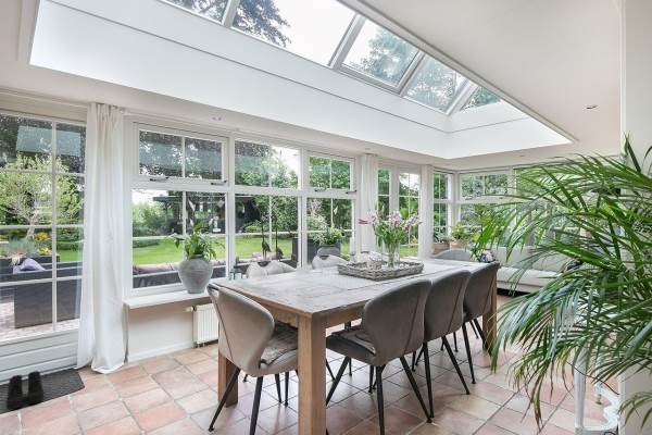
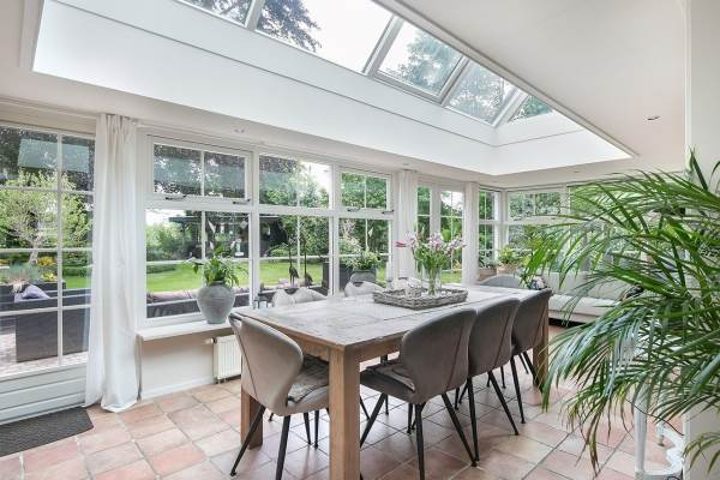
- boots [5,370,45,411]
